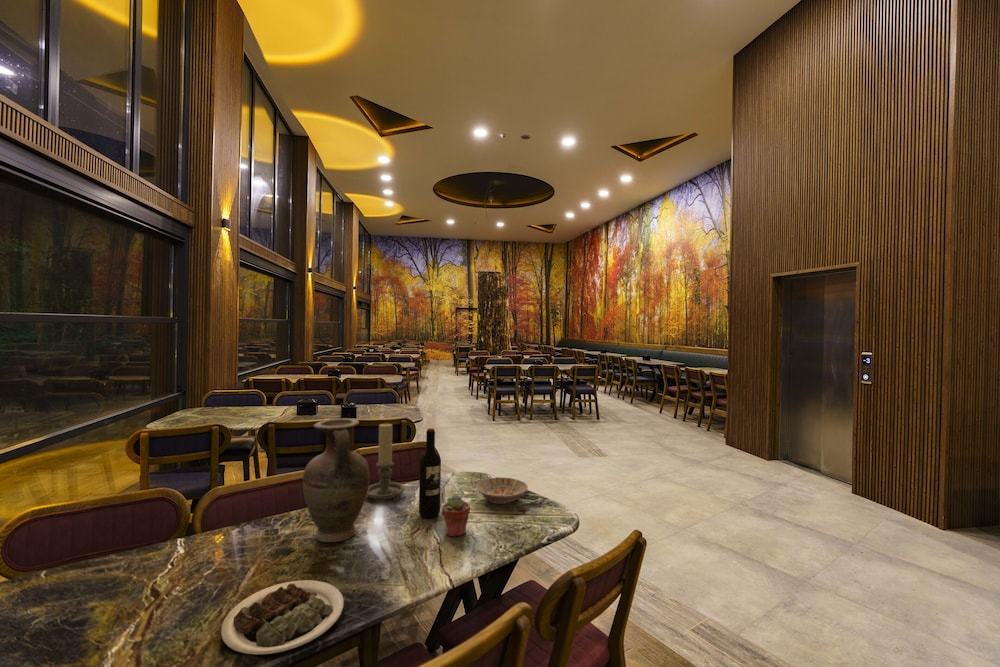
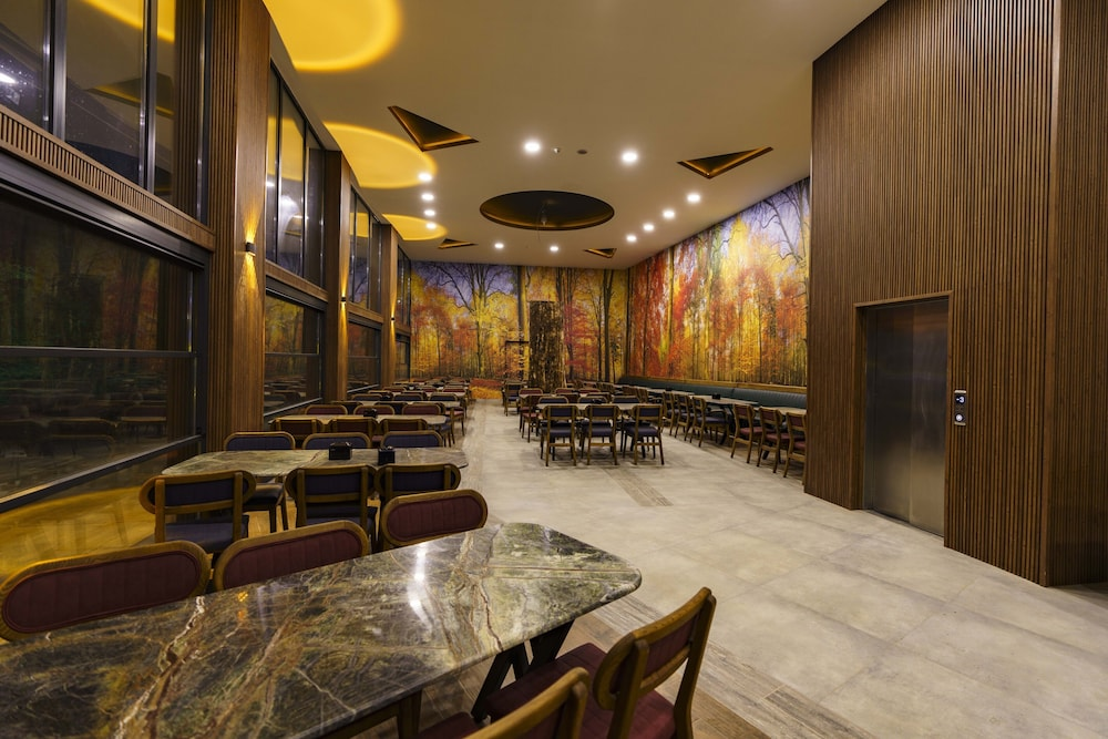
- vase [302,417,371,543]
- wine bottle [418,427,442,519]
- potted succulent [440,494,471,537]
- candle holder [366,422,405,503]
- plate [220,579,346,659]
- bowl [475,477,529,505]
